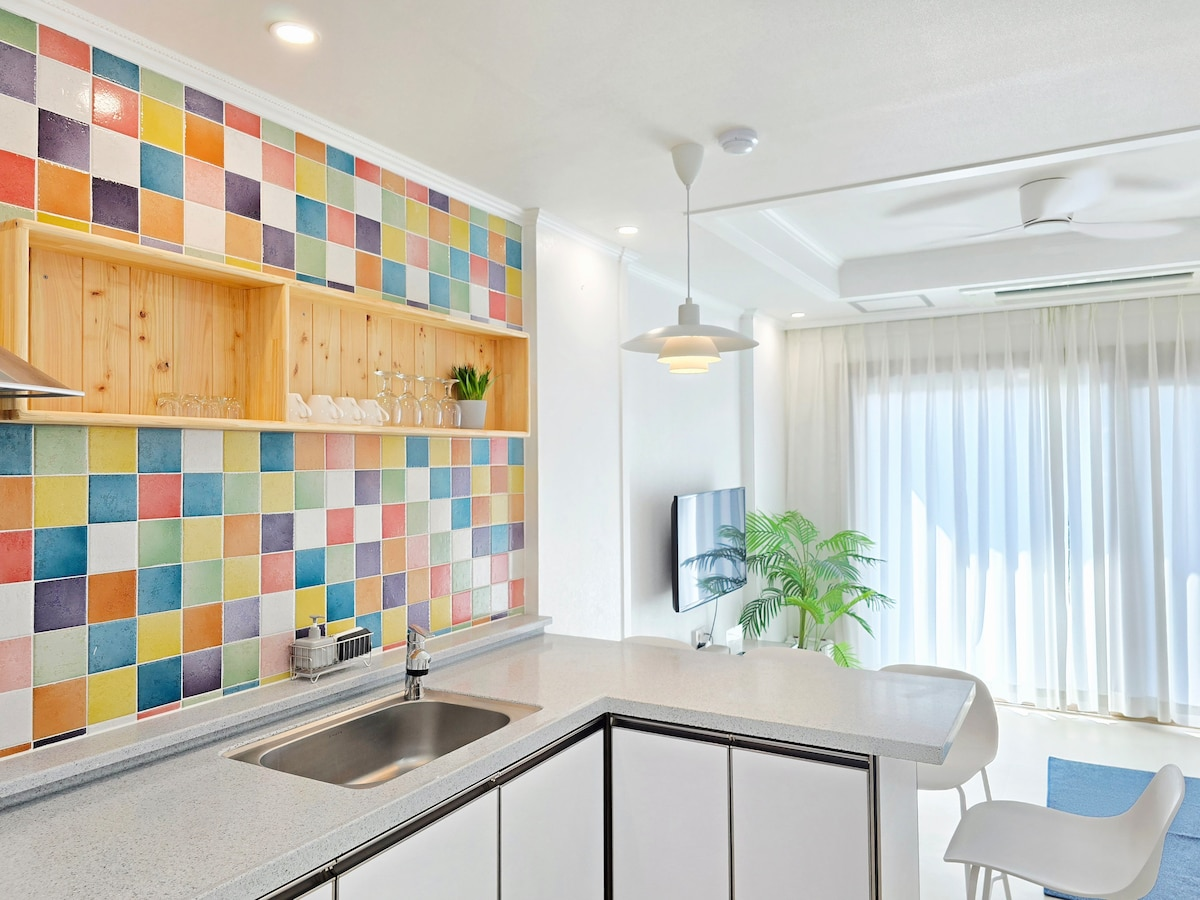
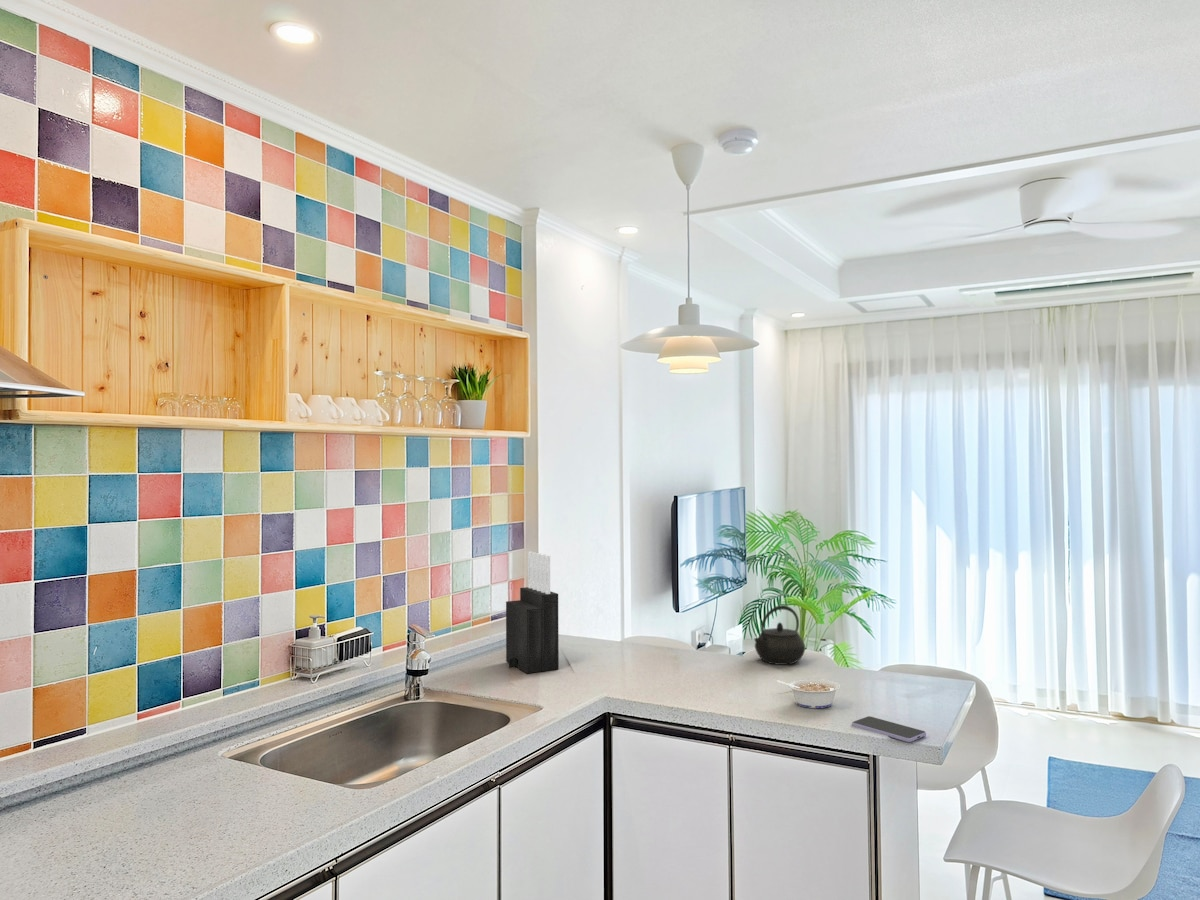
+ smartphone [851,715,927,743]
+ legume [776,678,841,709]
+ kettle [753,604,806,666]
+ knife block [505,551,560,674]
